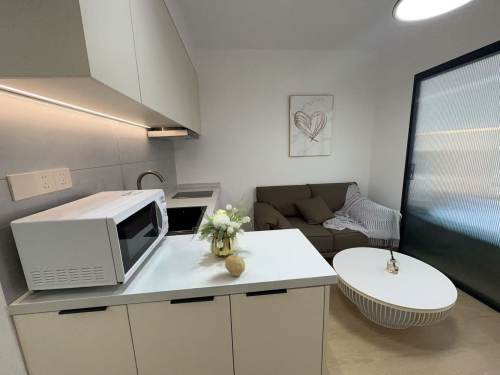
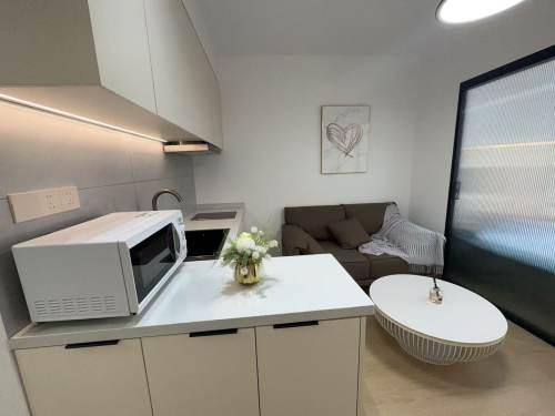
- fruit [224,249,246,277]
